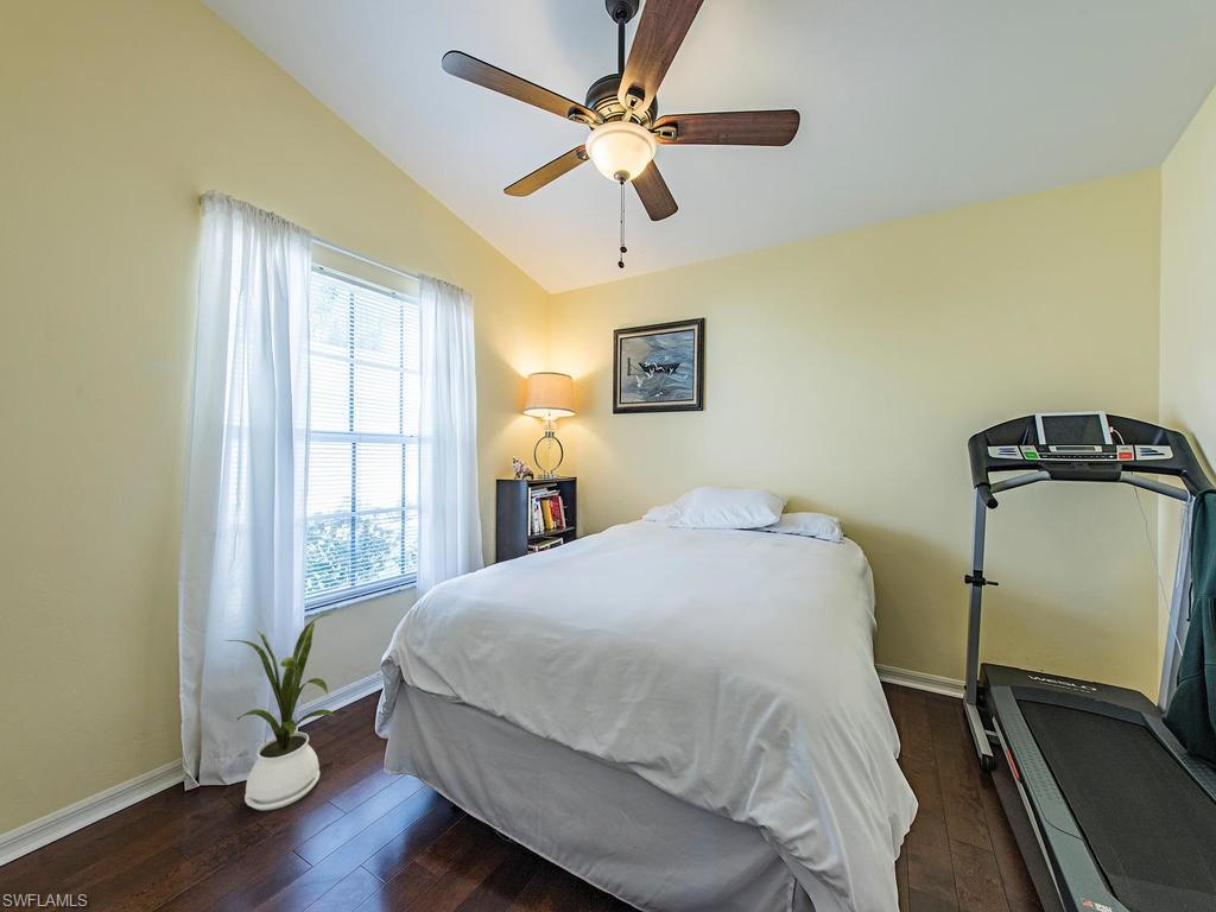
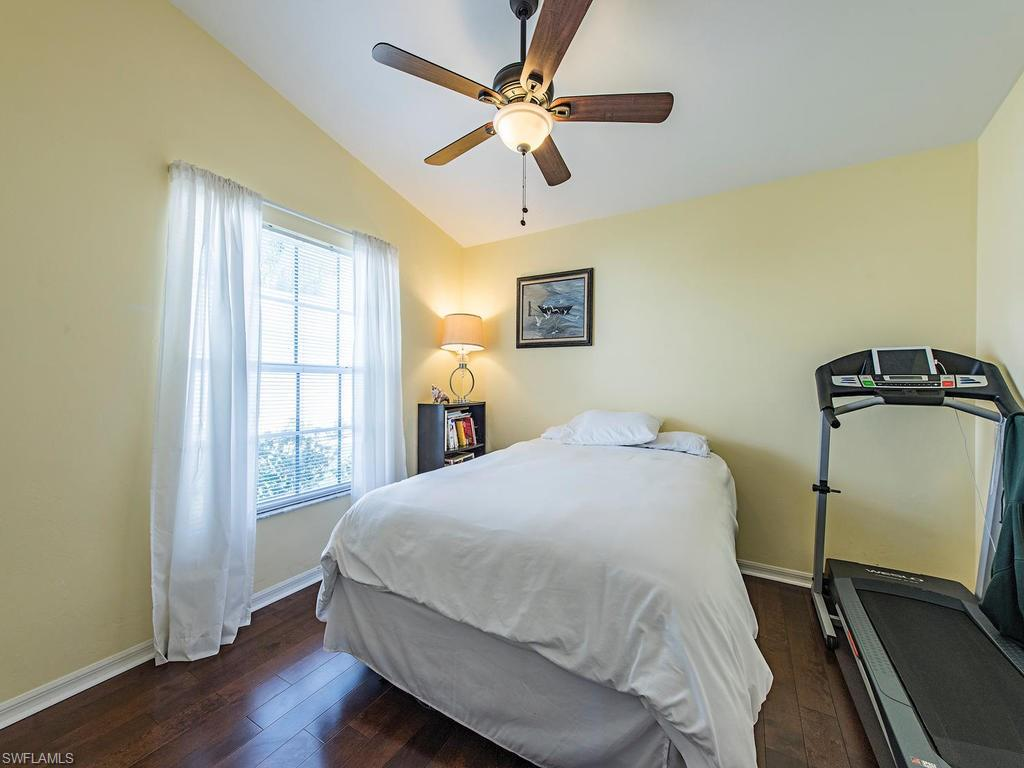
- house plant [223,613,337,811]
